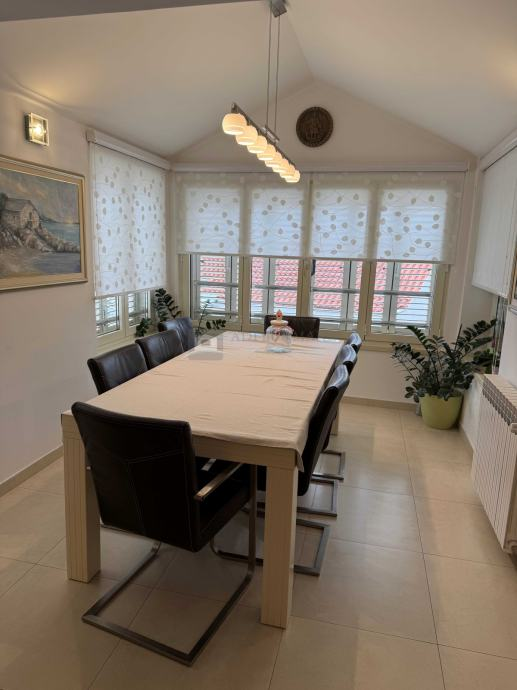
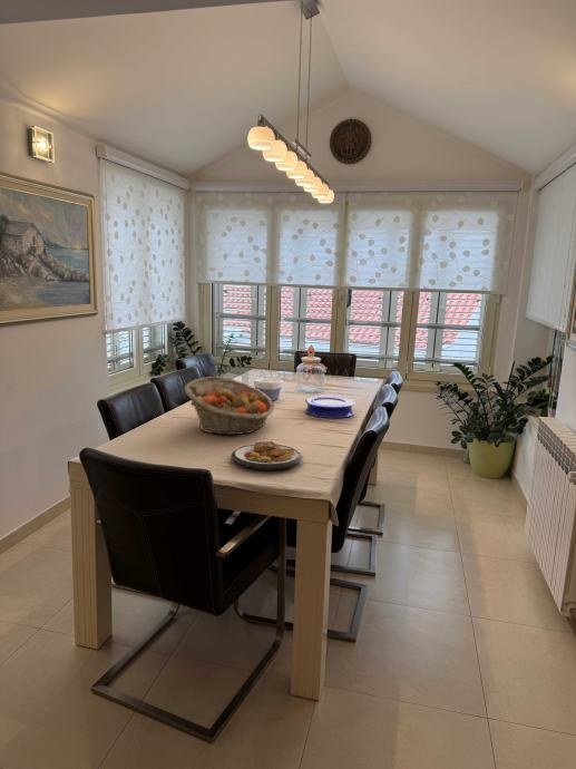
+ plate [231,440,303,471]
+ bowl [253,377,284,401]
+ fruit basket [184,376,275,436]
+ plate [303,396,355,419]
